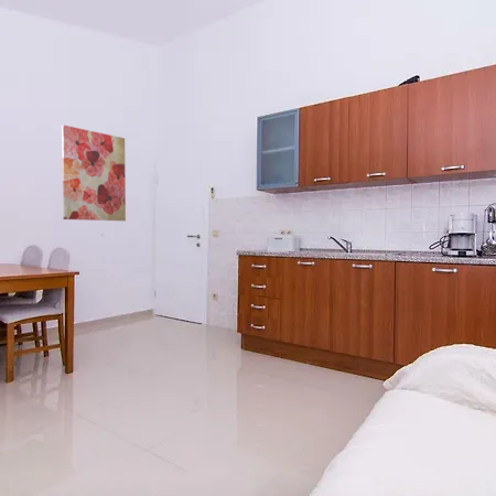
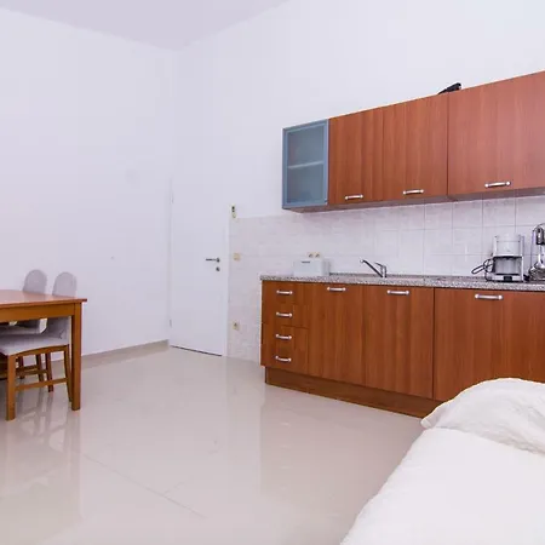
- wall art [61,123,127,223]
